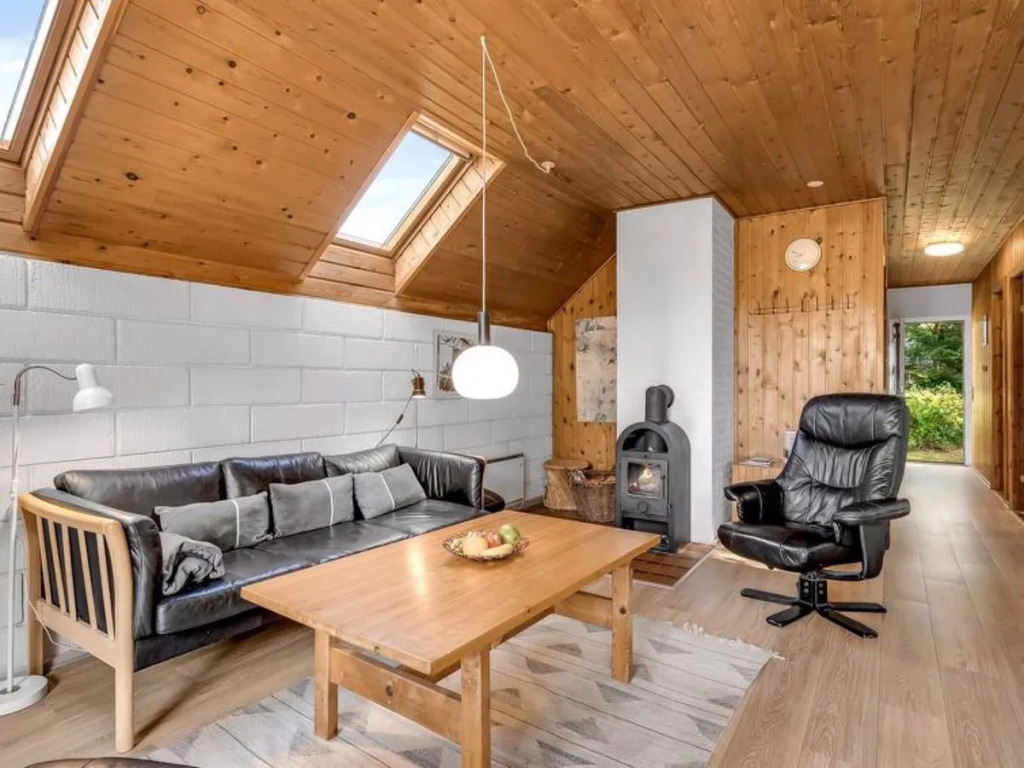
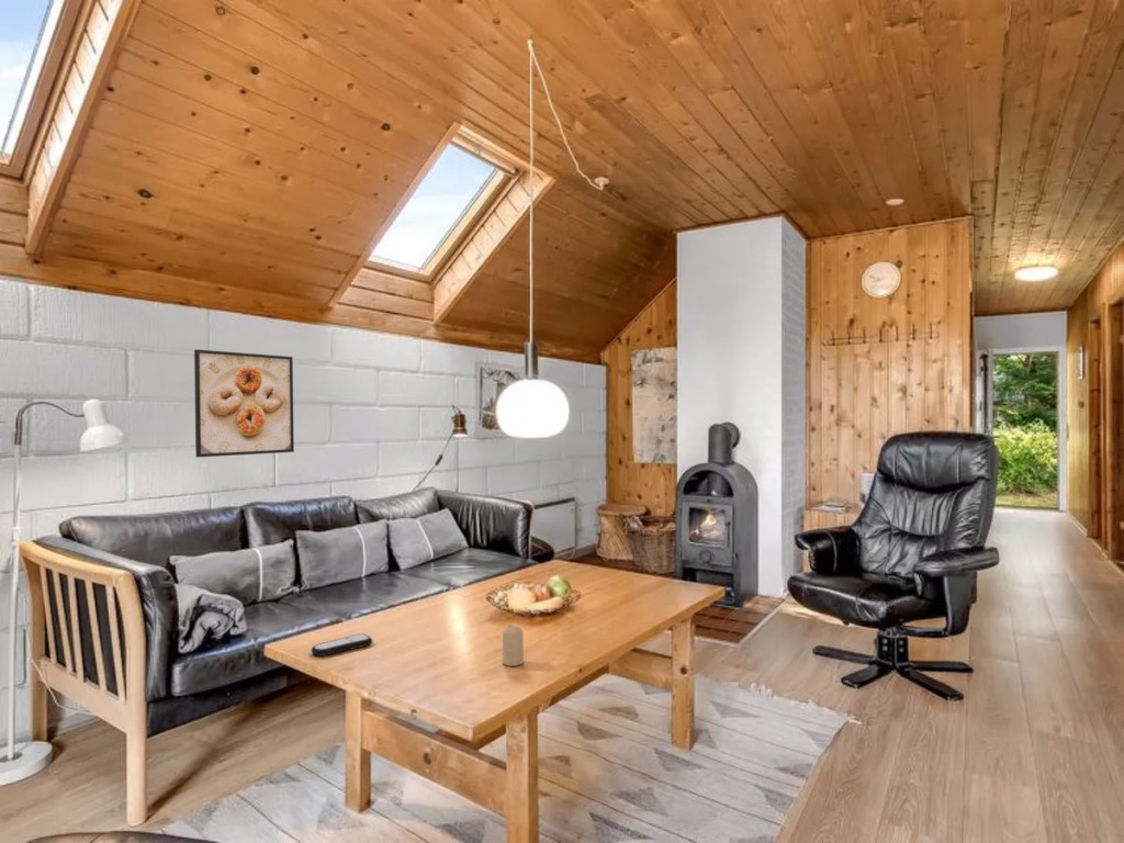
+ remote control [311,632,373,657]
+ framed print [193,348,295,459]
+ candle [502,623,525,667]
